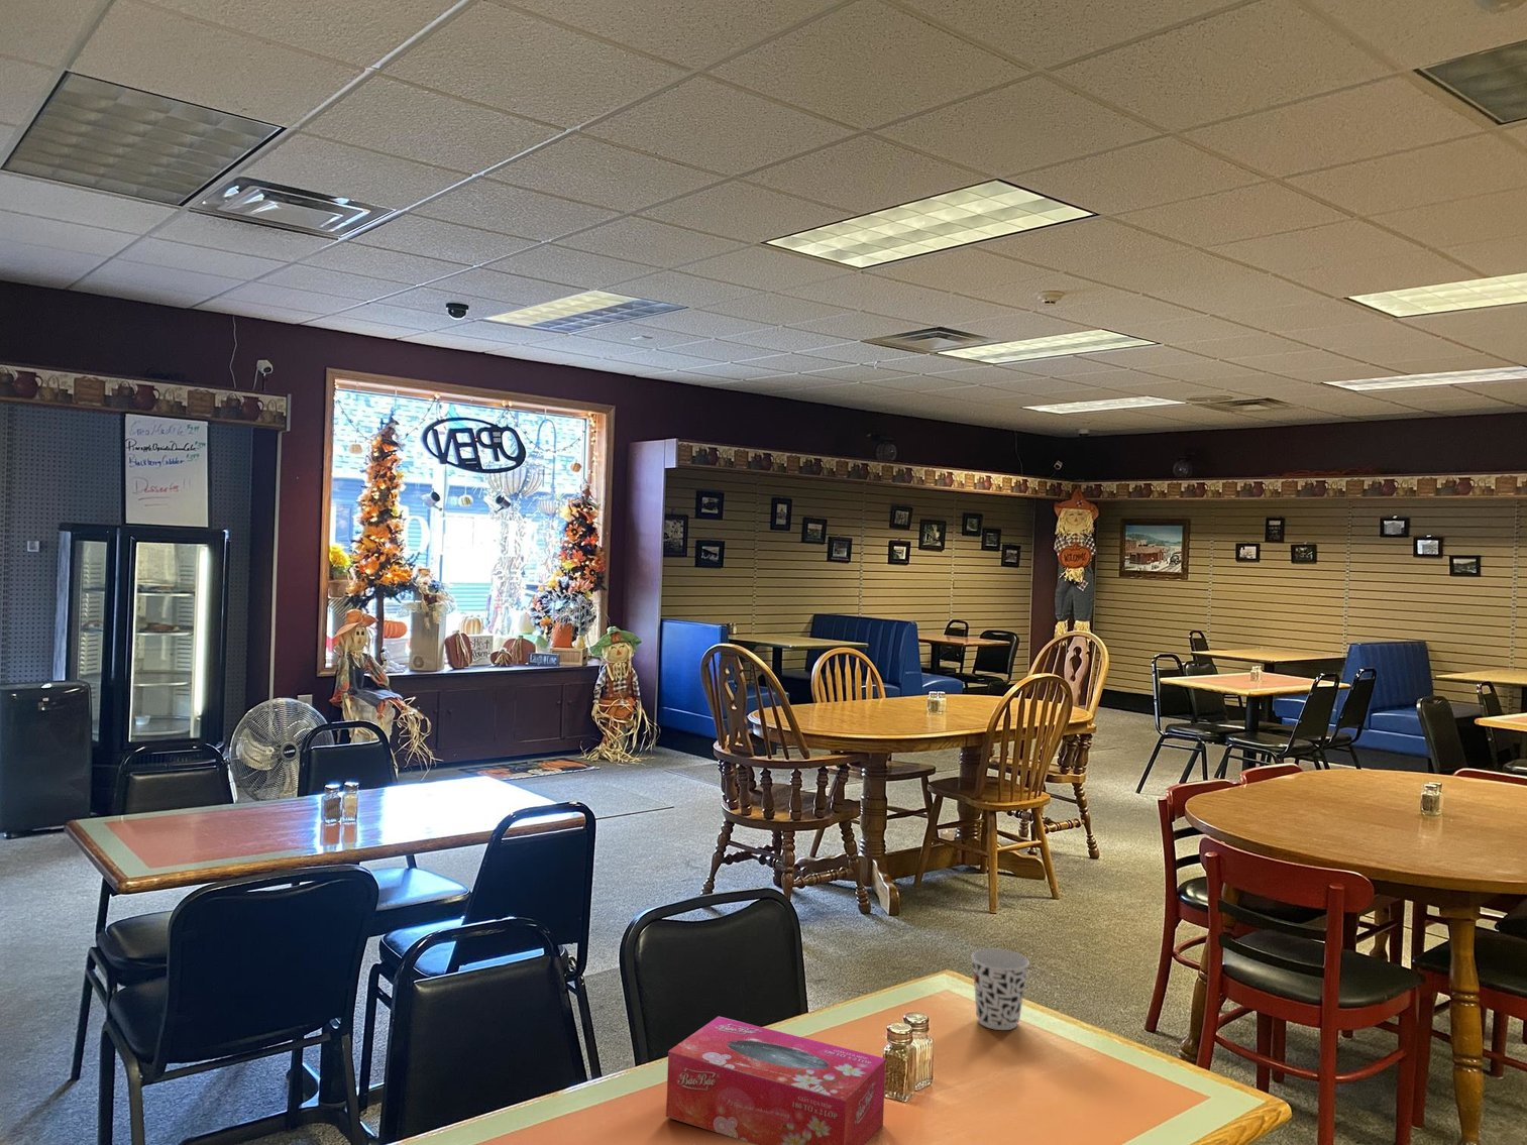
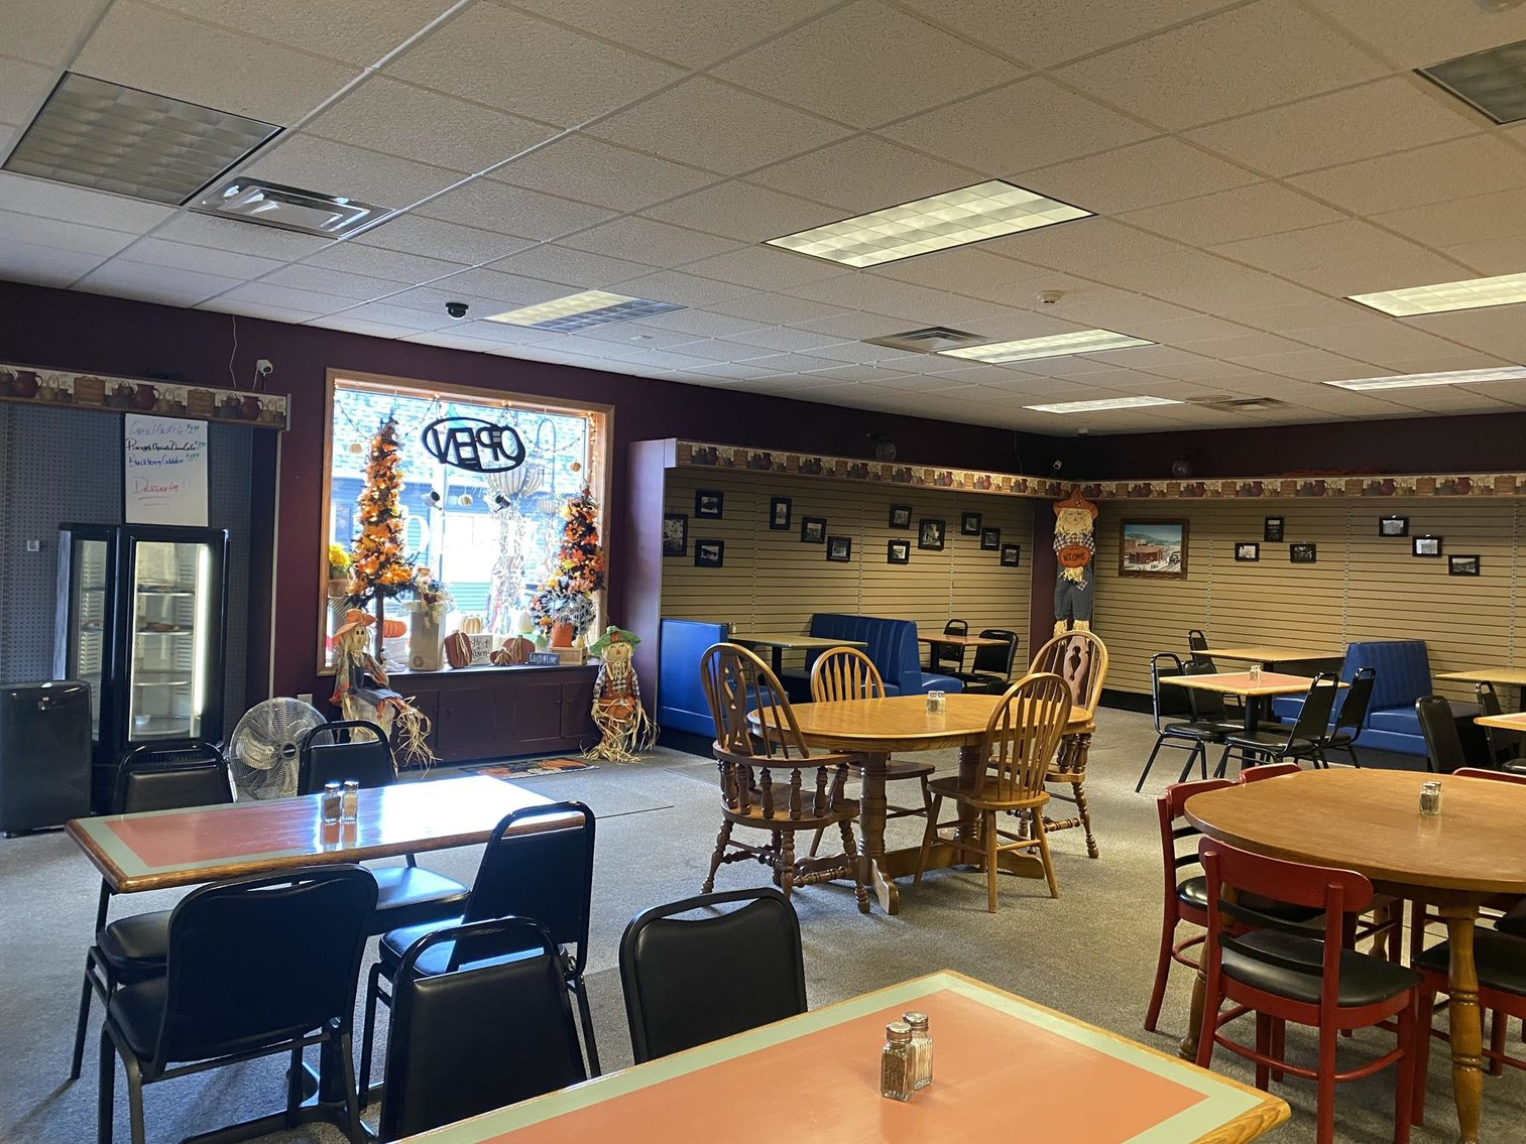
- cup [970,948,1030,1031]
- tissue box [665,1016,886,1145]
